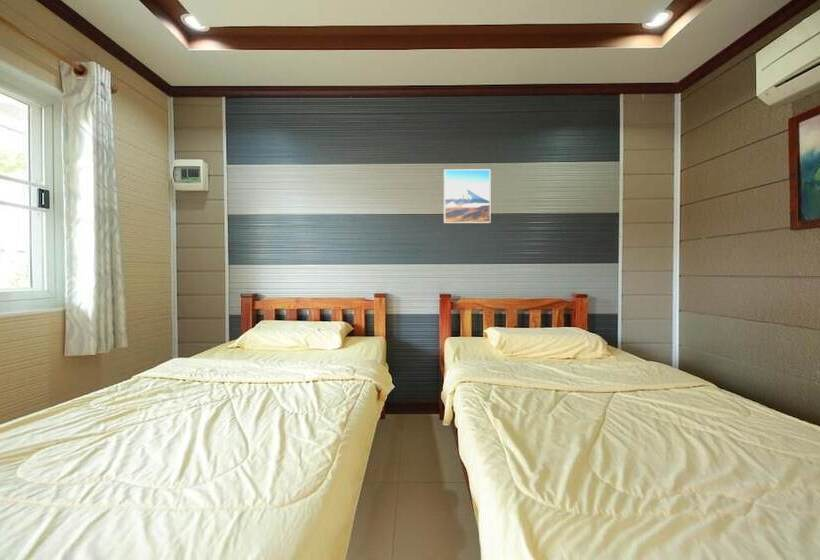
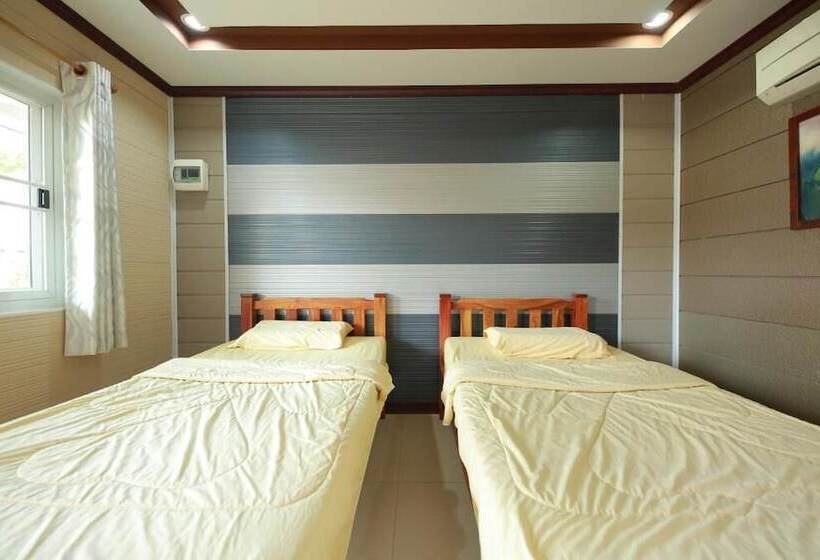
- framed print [443,168,492,224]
